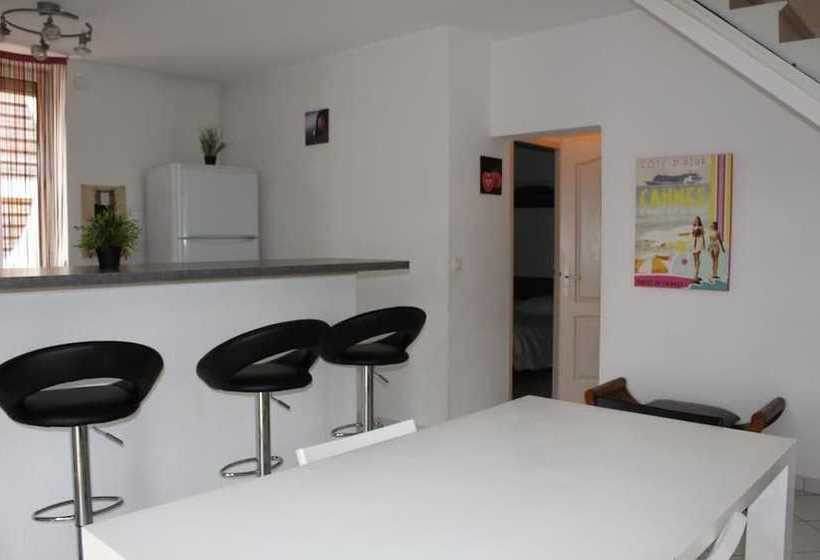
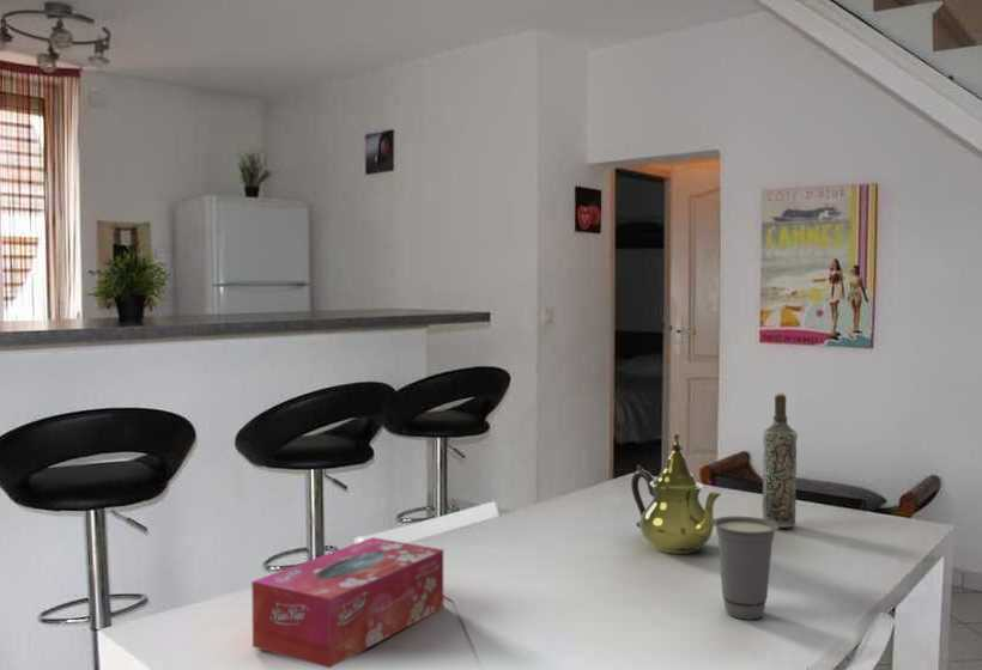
+ bottle [762,392,799,529]
+ tissue box [250,536,444,669]
+ teapot [630,432,722,555]
+ cup [711,516,780,621]
